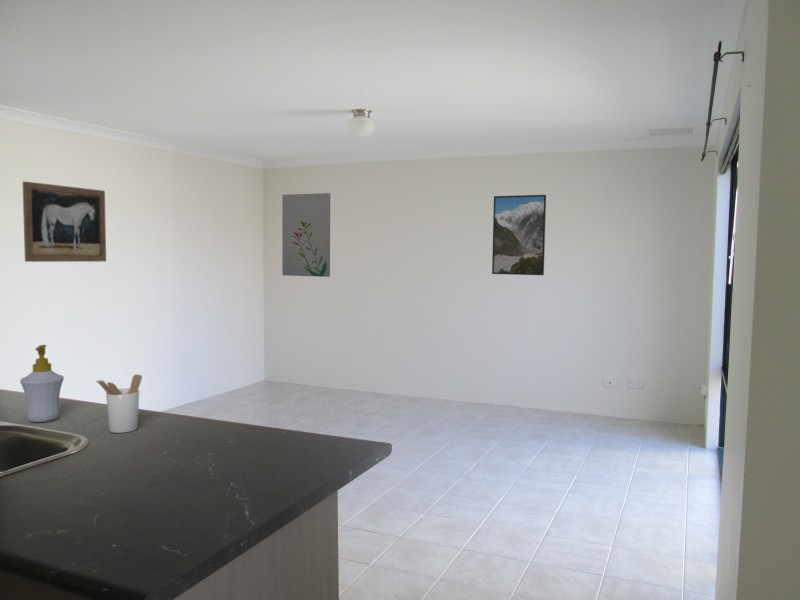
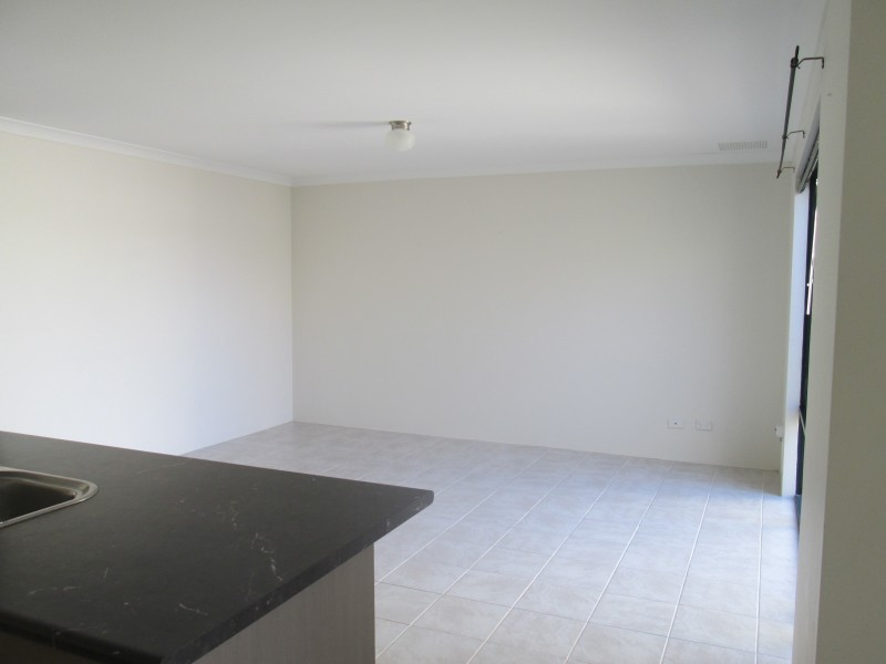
- utensil holder [95,373,143,434]
- wall art [22,180,107,263]
- soap bottle [19,344,65,423]
- wall art [281,192,331,278]
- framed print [491,194,547,276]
